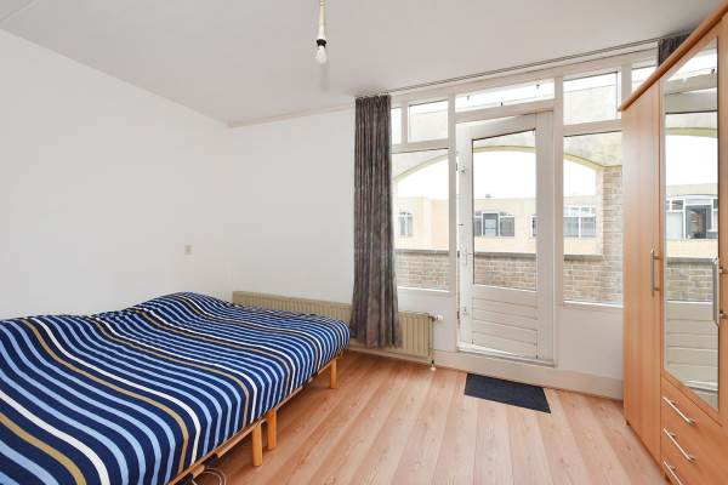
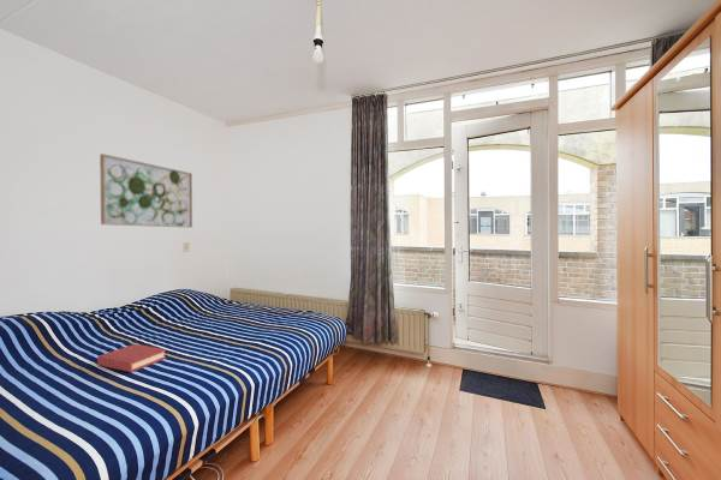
+ wall art [99,152,193,229]
+ hardback book [96,343,167,373]
